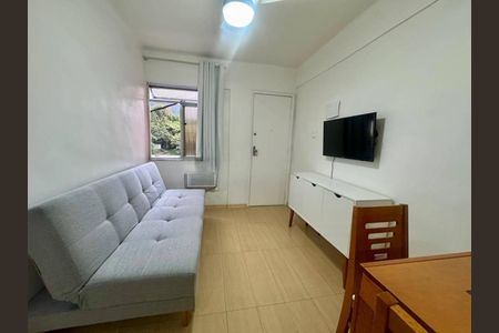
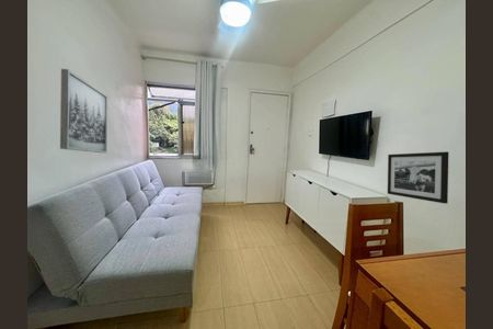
+ picture frame [387,151,449,205]
+ wall art [59,68,108,154]
